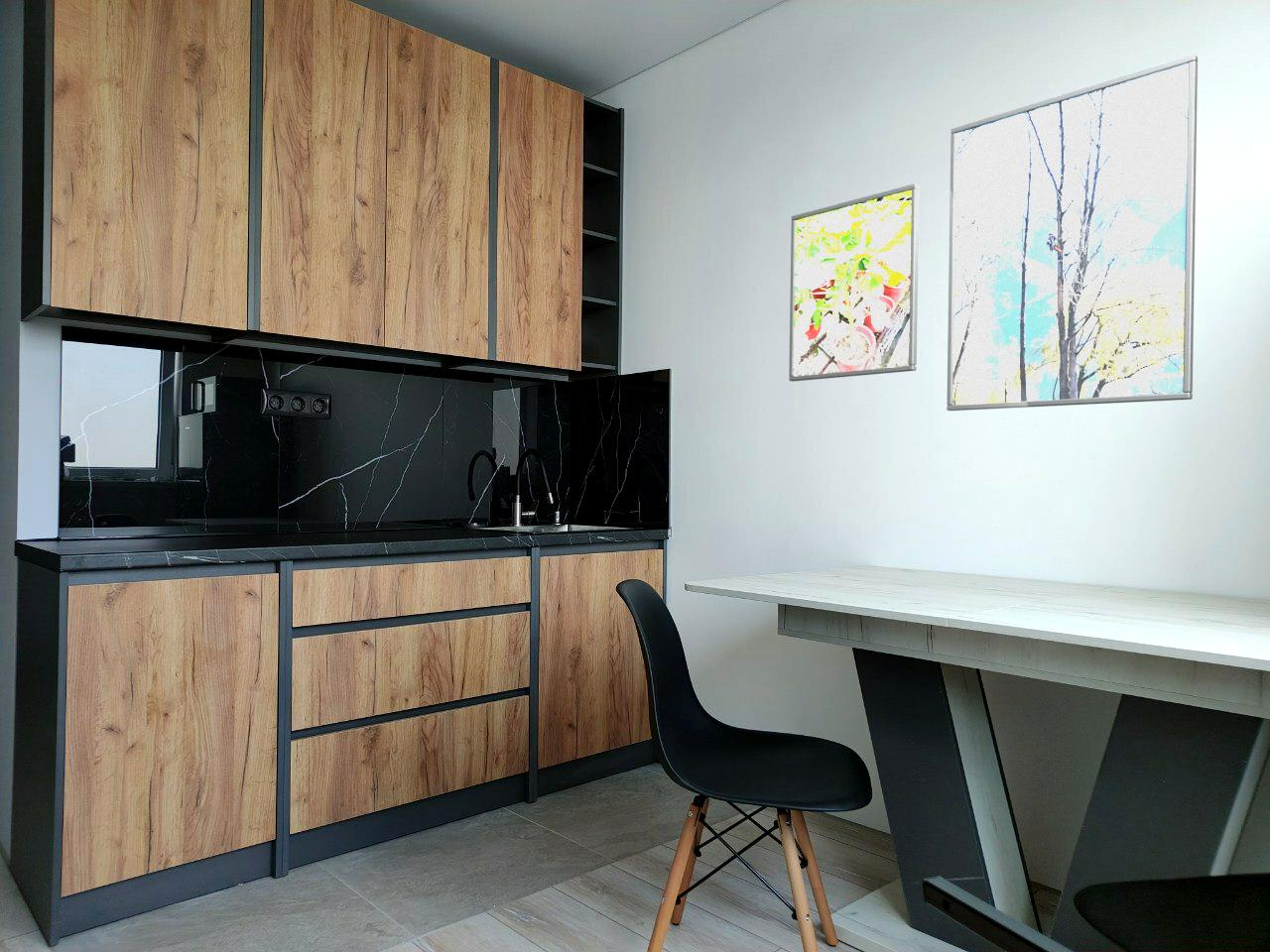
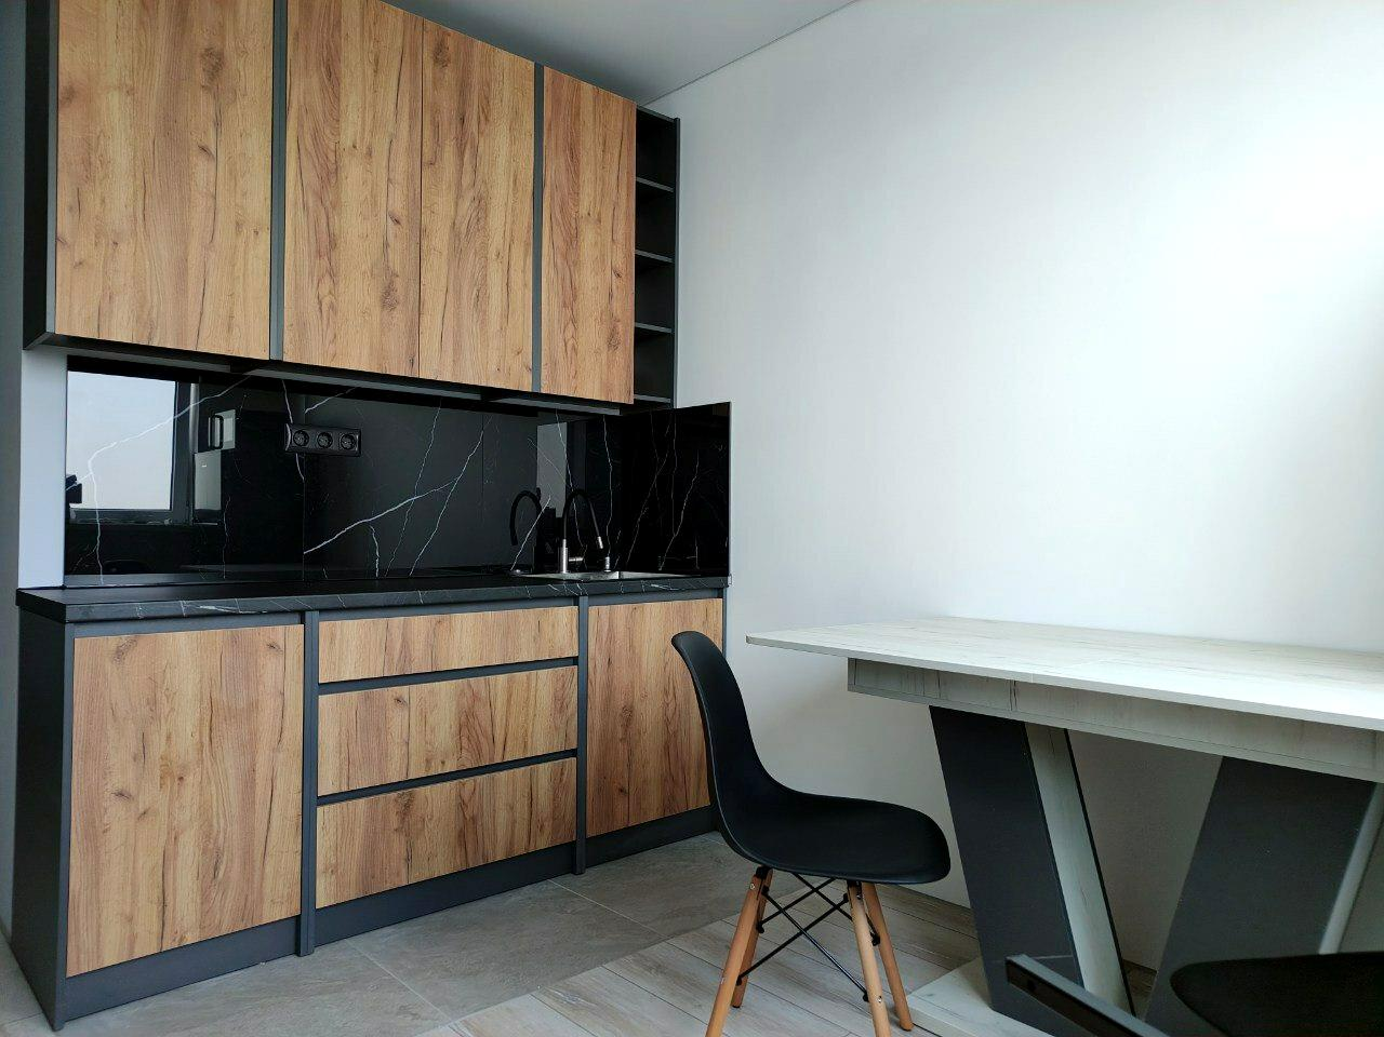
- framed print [946,54,1199,412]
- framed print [788,182,920,383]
